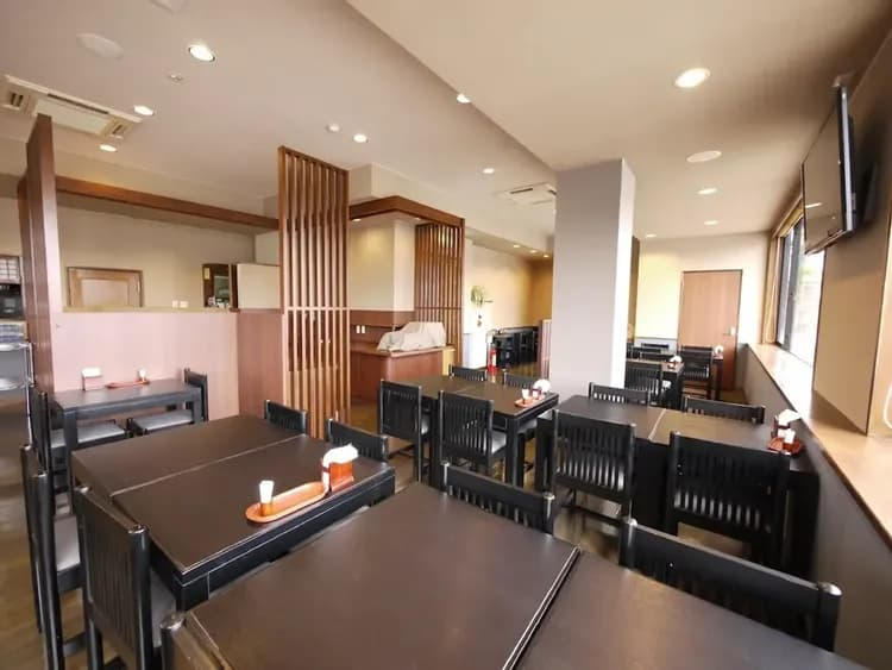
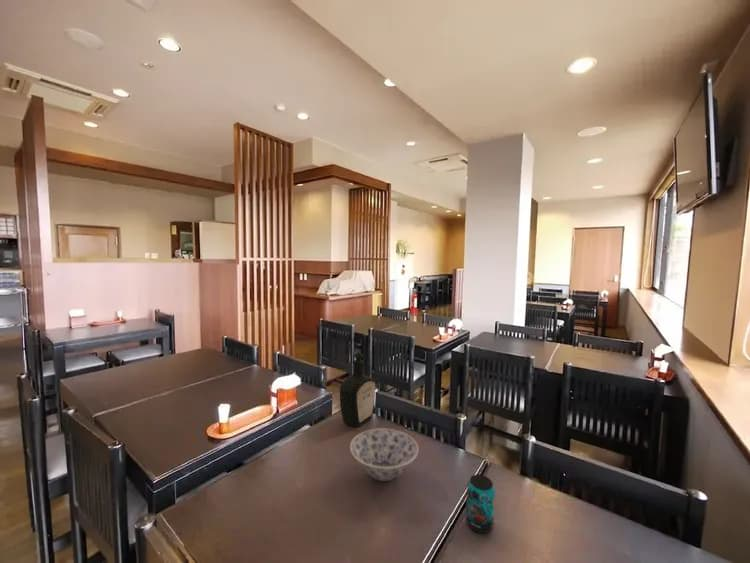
+ beverage can [465,473,496,534]
+ bottle [339,351,376,428]
+ bowl [349,427,419,482]
